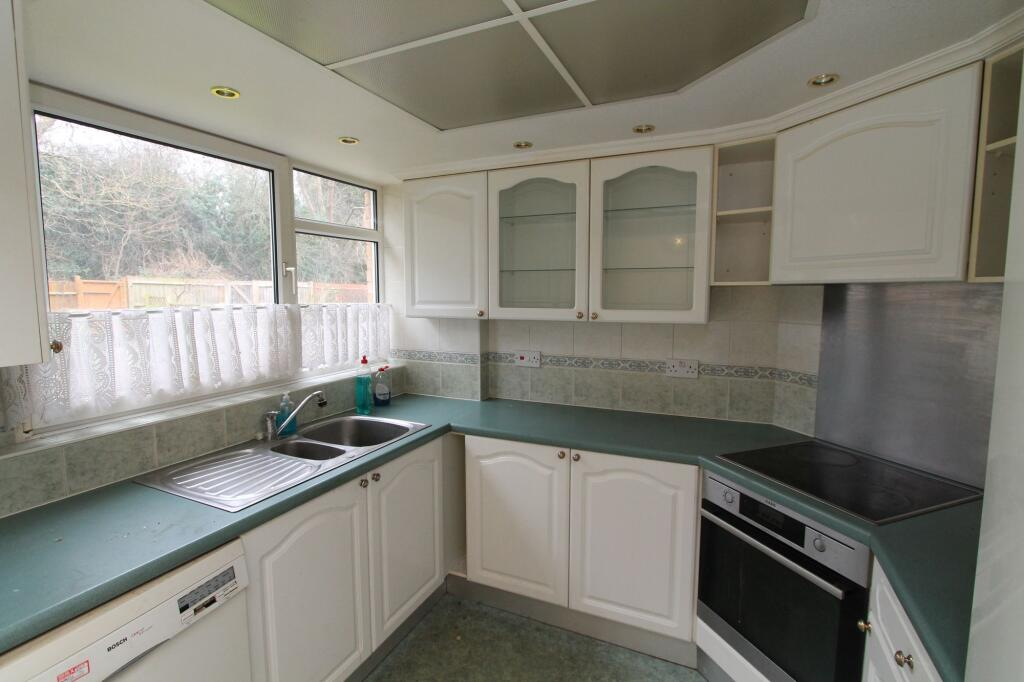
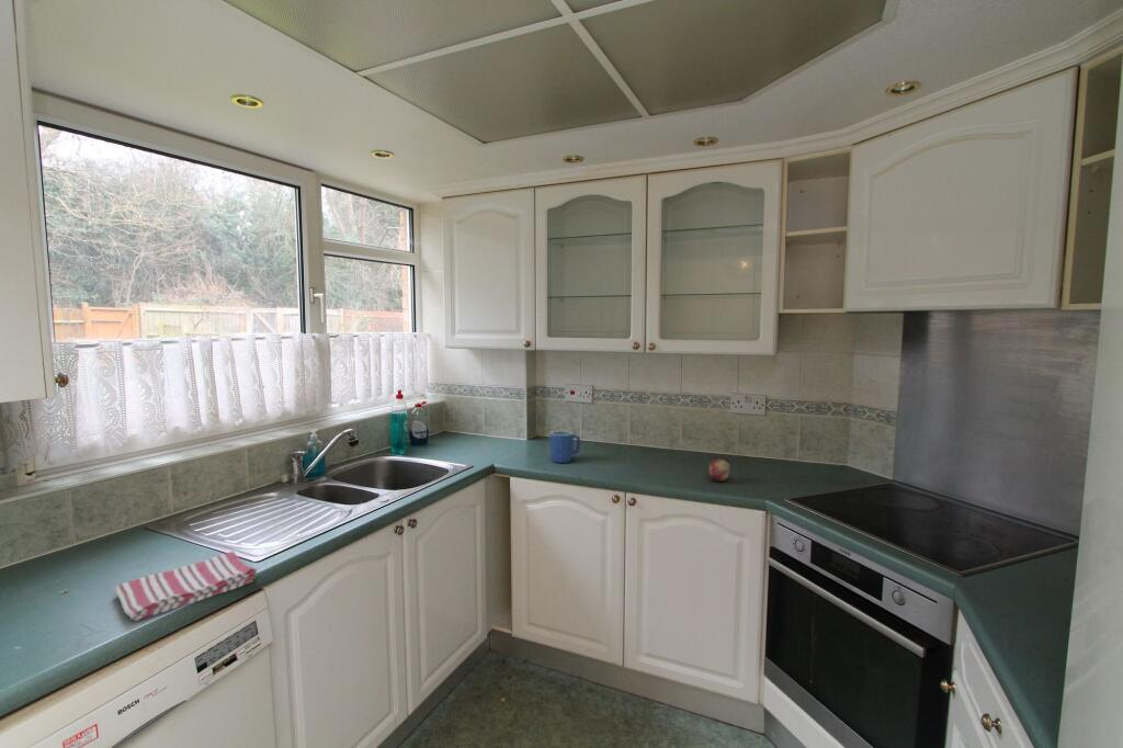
+ fruit [707,458,730,481]
+ dish towel [114,551,258,622]
+ mug [549,430,582,464]
